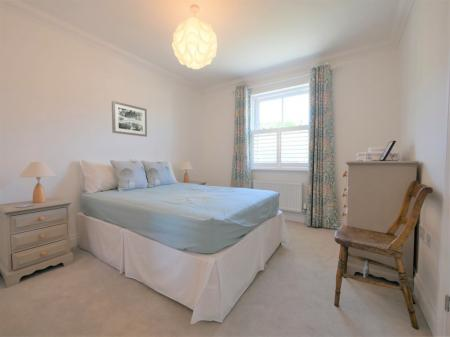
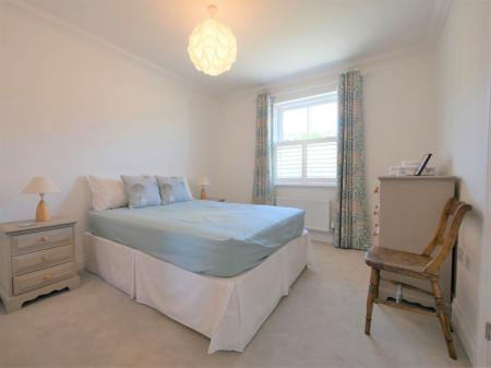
- wall art [111,100,148,138]
